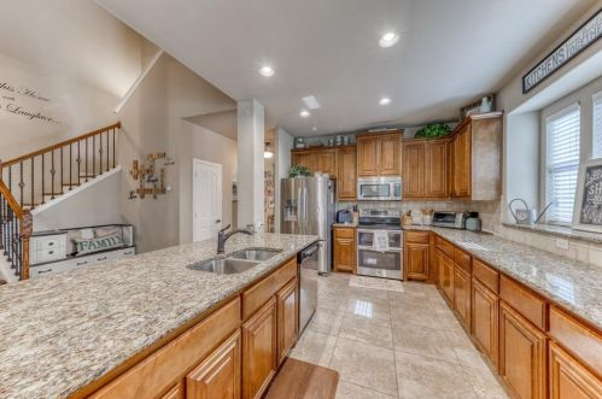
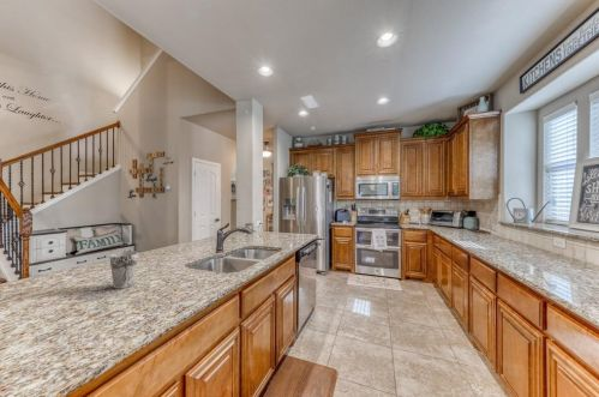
+ cup [108,251,139,290]
